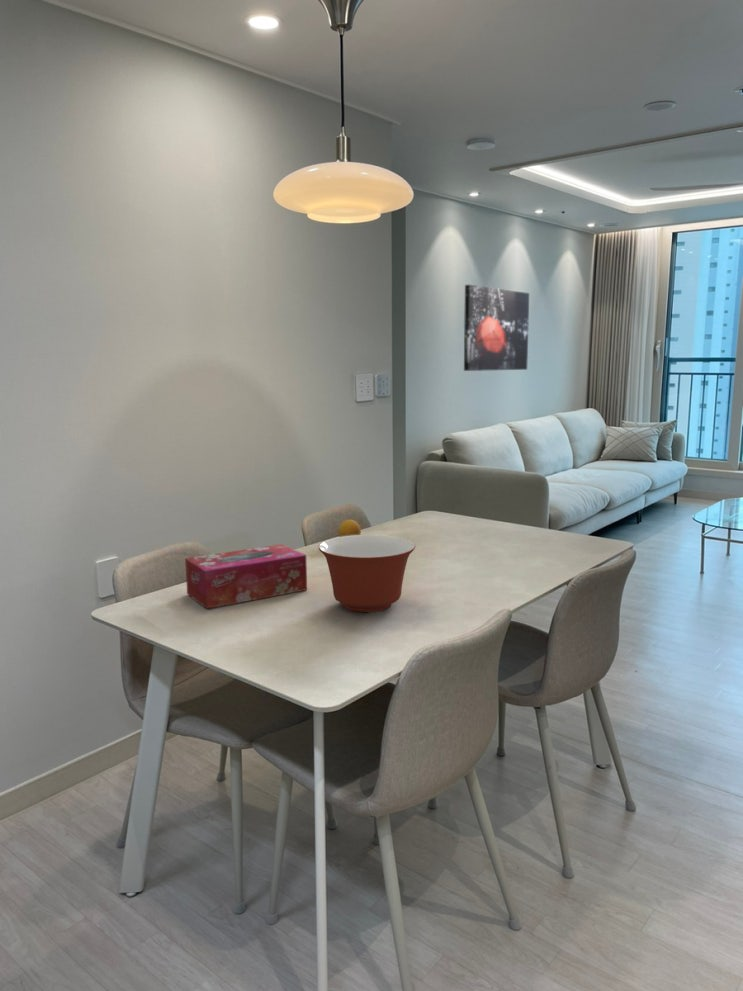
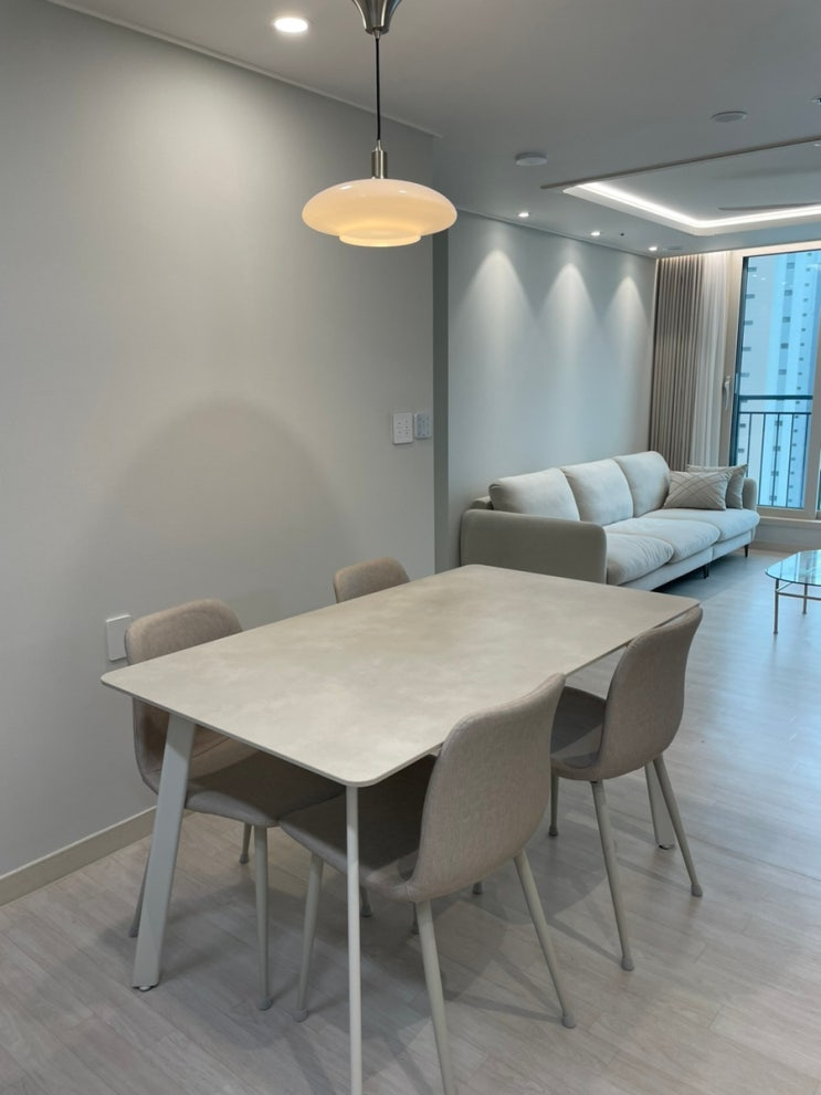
- wall art [463,284,530,372]
- mixing bowl [317,534,416,613]
- tissue box [184,543,308,609]
- fruit [337,519,362,537]
